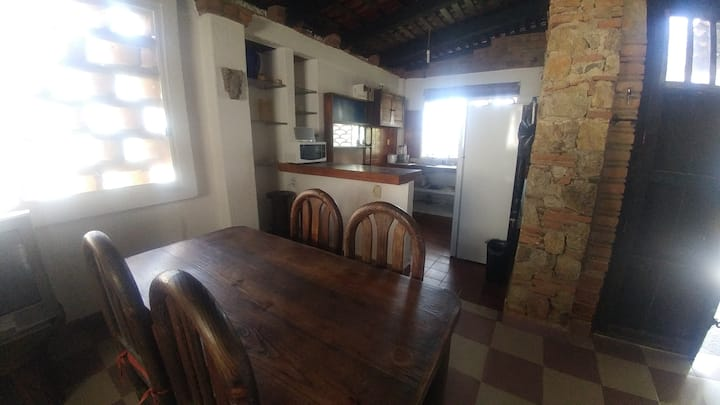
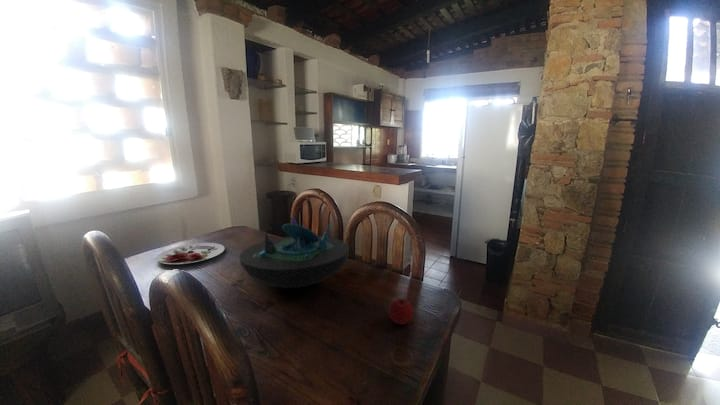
+ decorative bowl [239,214,350,289]
+ plate [155,242,226,265]
+ apple [388,297,415,326]
